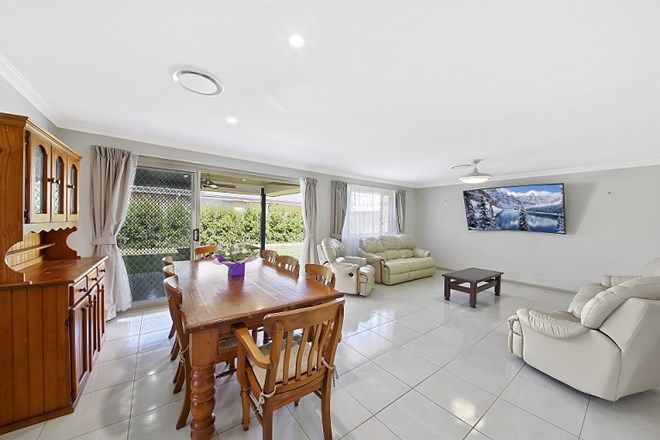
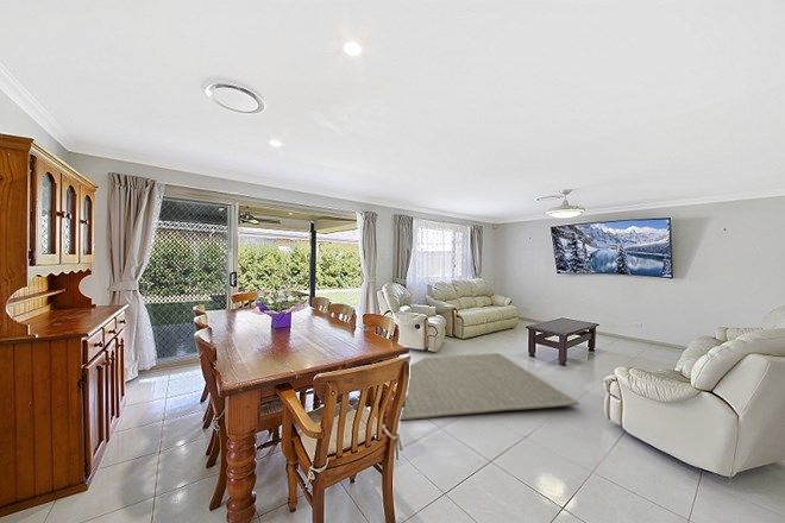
+ rug [400,352,580,421]
